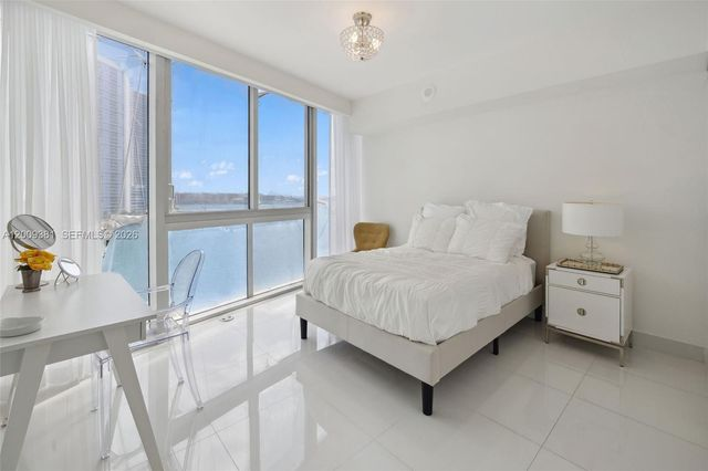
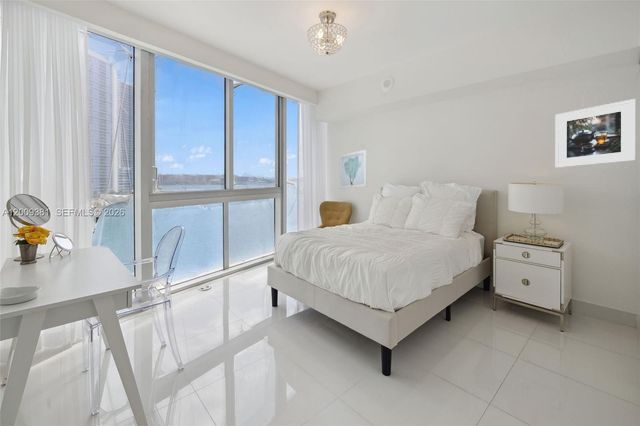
+ wall art [338,149,368,190]
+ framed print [554,98,637,169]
